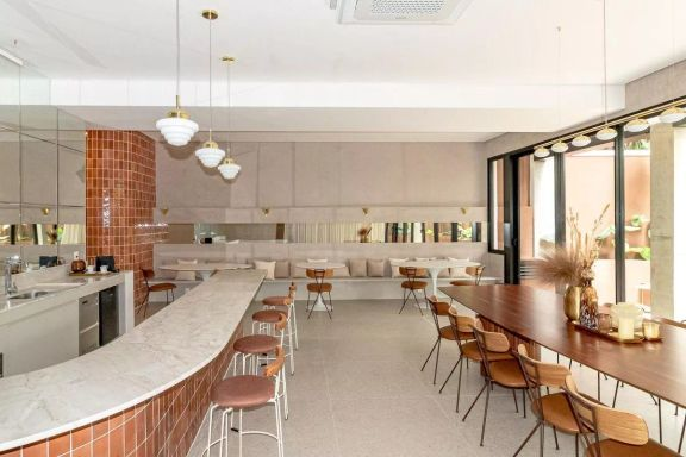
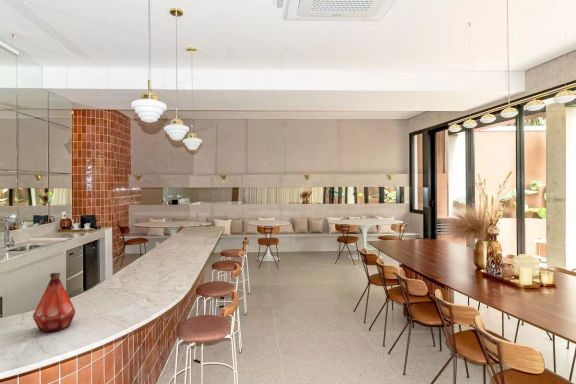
+ bottle [31,272,77,333]
